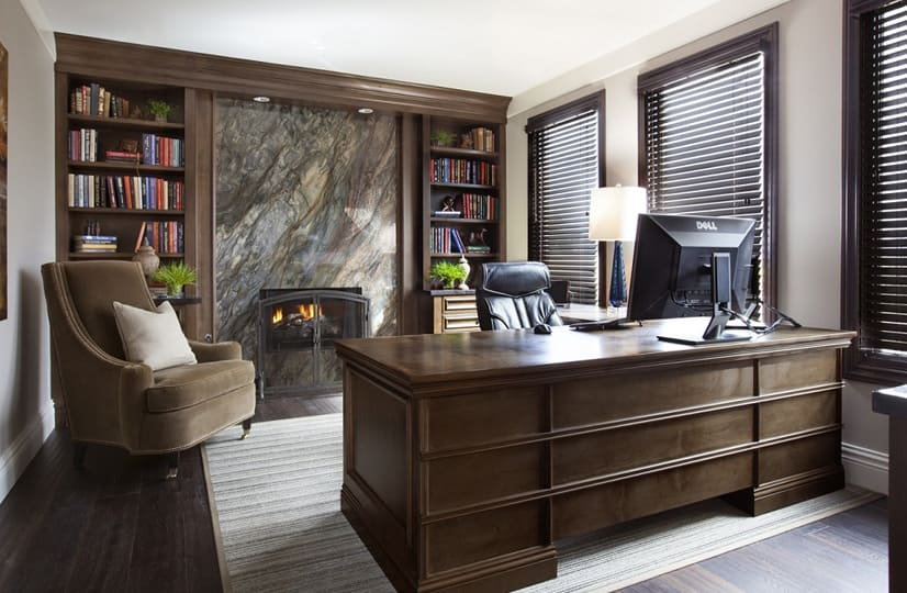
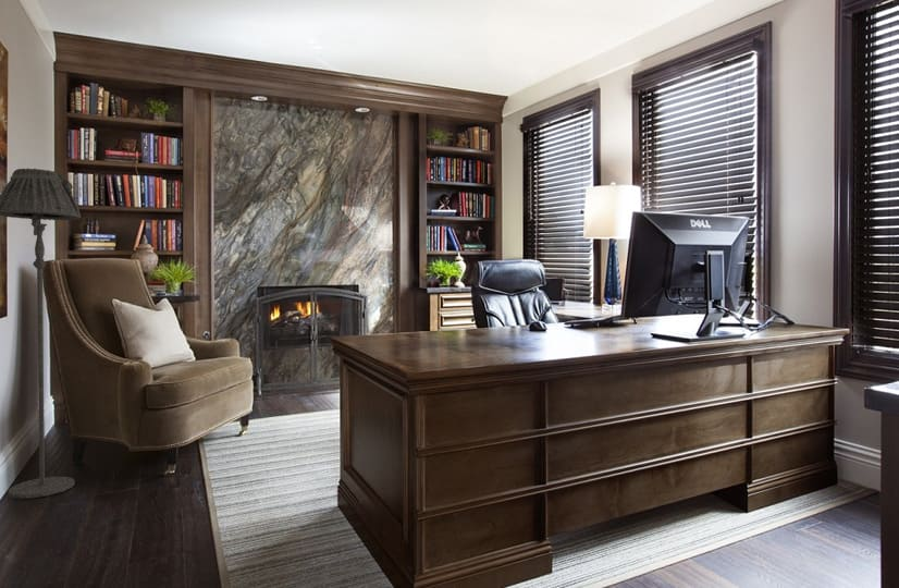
+ floor lamp [0,168,82,500]
